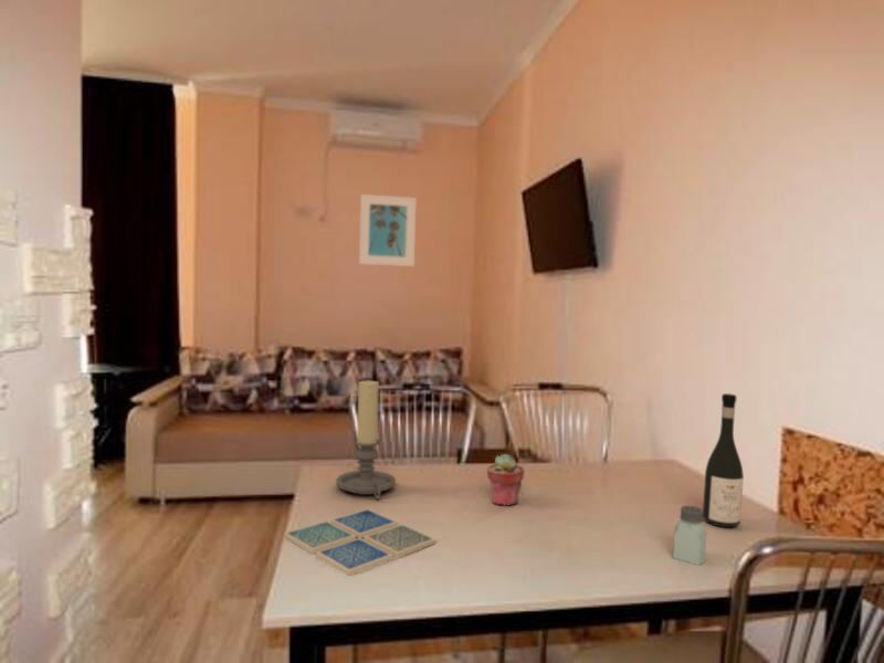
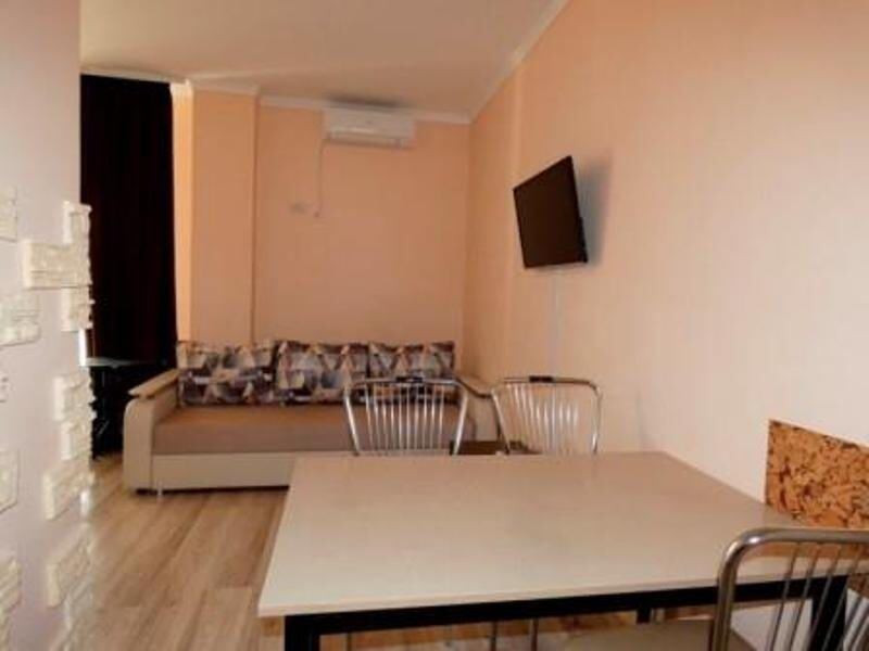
- potted succulent [486,453,526,506]
- drink coaster [283,508,438,577]
- candle holder [335,379,397,501]
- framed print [358,193,418,267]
- saltshaker [672,504,707,566]
- wine bottle [702,392,745,528]
